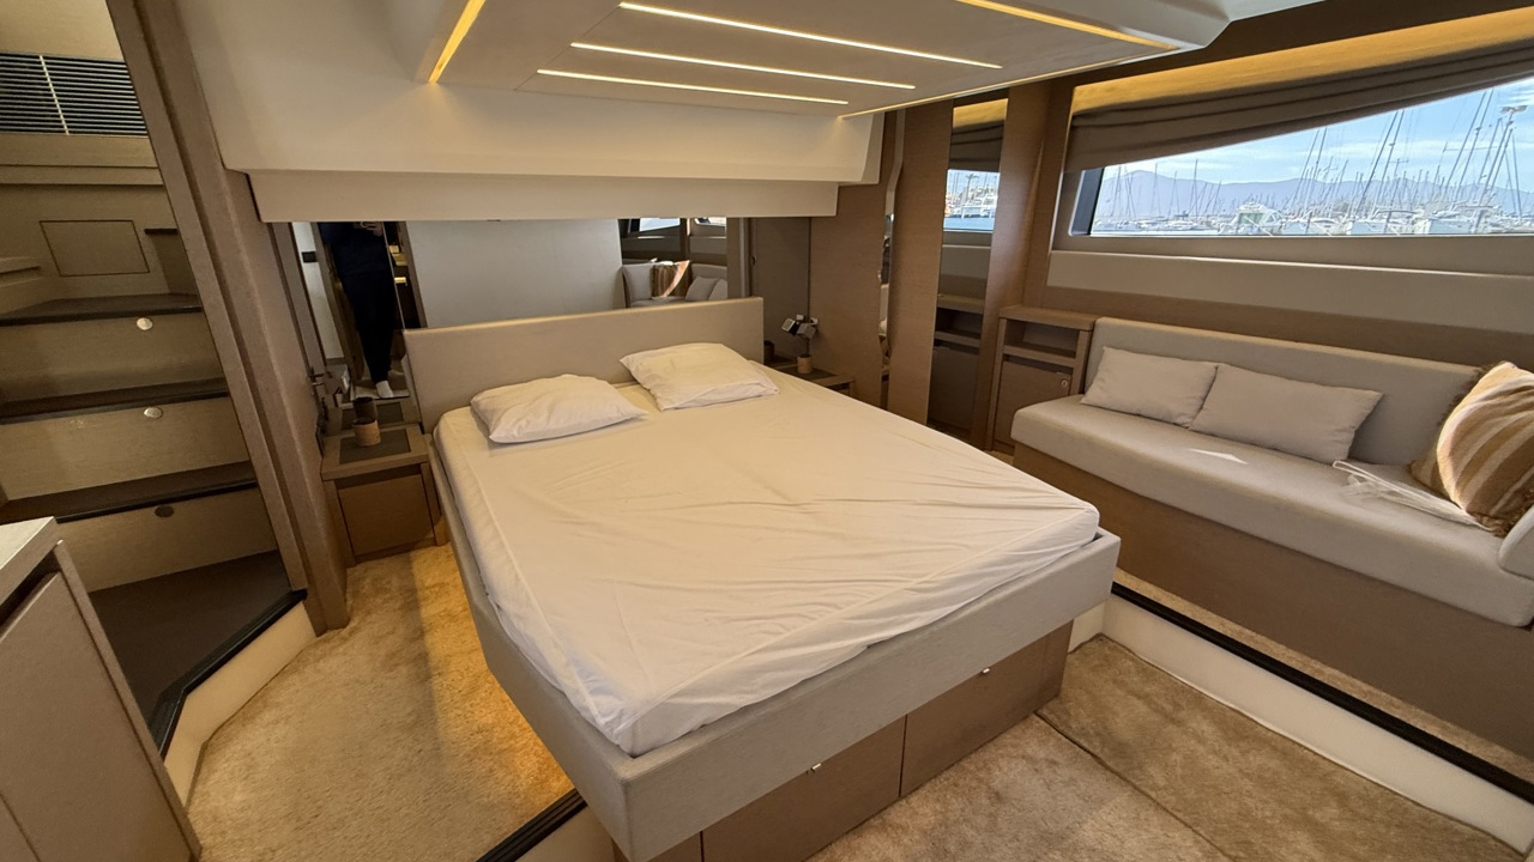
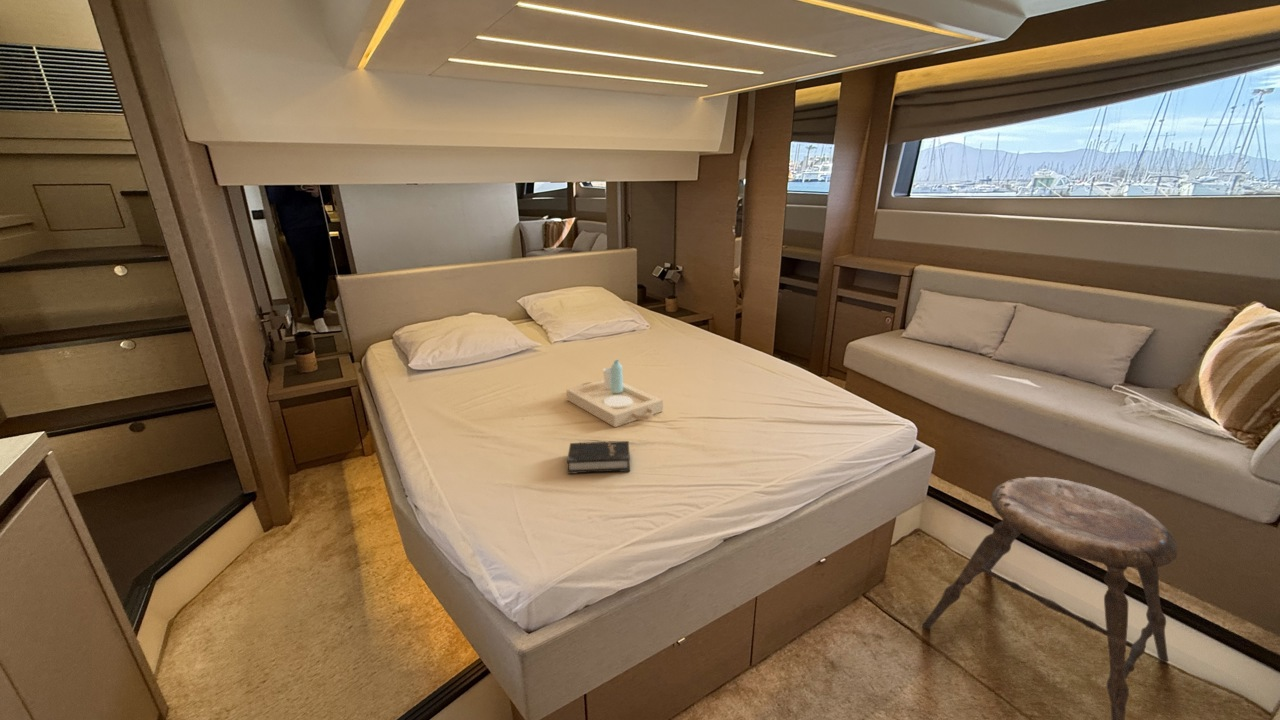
+ hardback book [566,440,631,475]
+ serving tray [566,359,664,428]
+ stool [921,476,1179,720]
